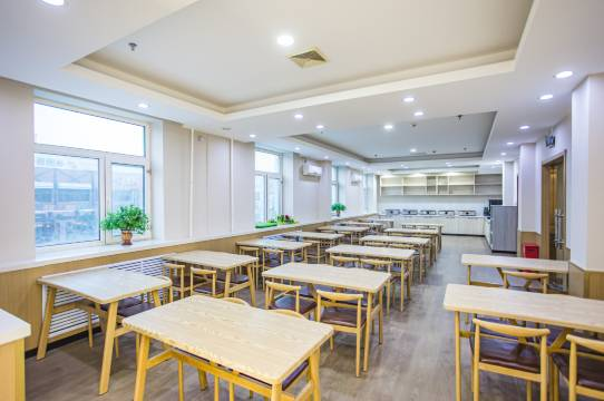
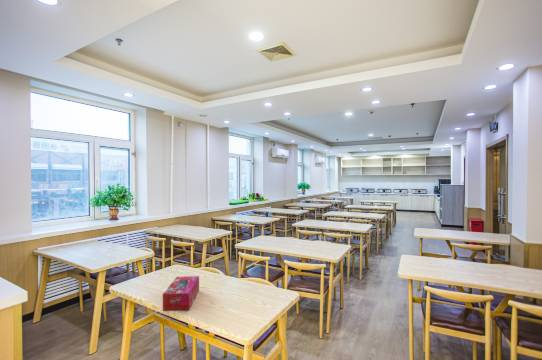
+ tissue box [162,275,200,312]
